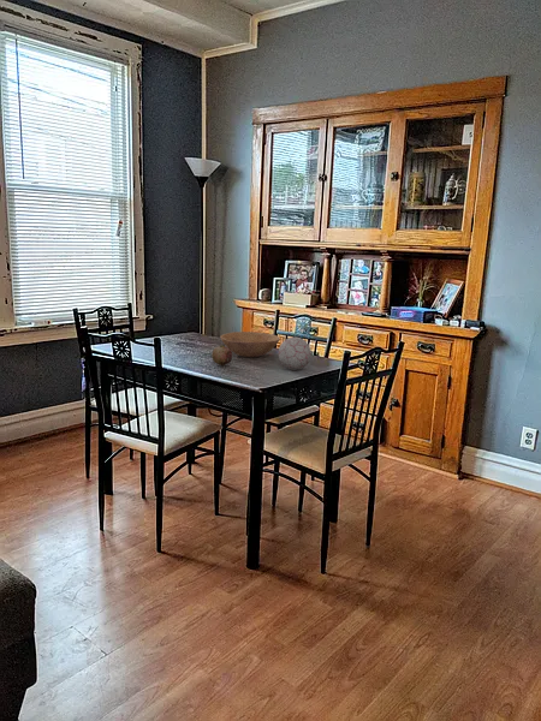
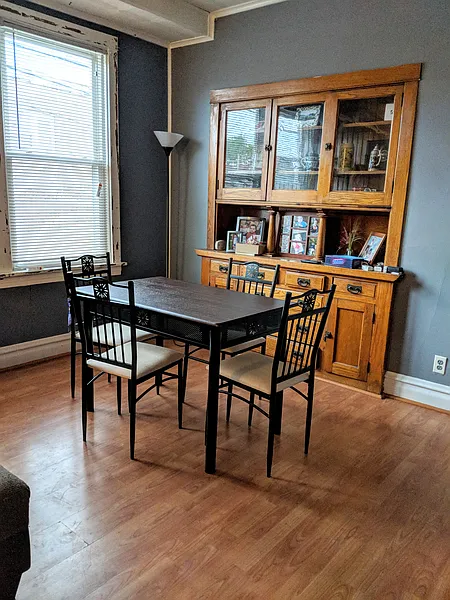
- decorative ball [278,336,313,371]
- bowl [219,330,281,358]
- fruit [210,344,233,367]
